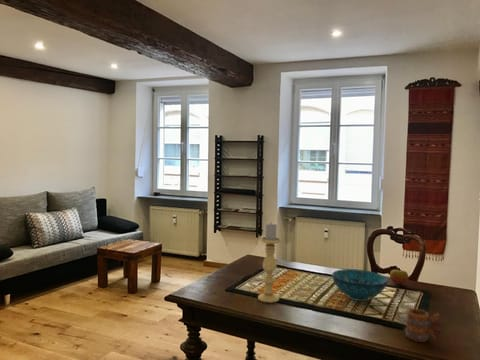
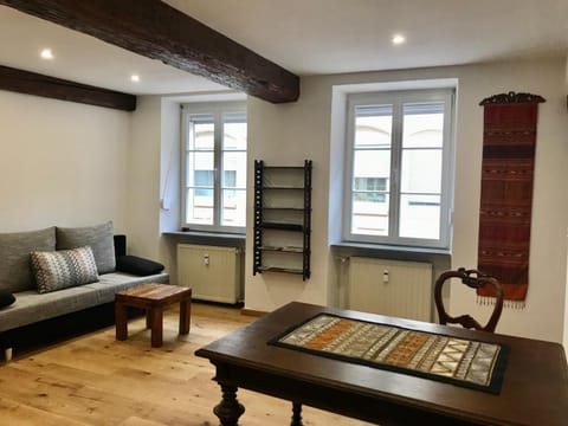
- decorative bowl [331,268,389,302]
- apple [389,267,409,285]
- candle holder [257,221,282,304]
- mug [403,308,442,343]
